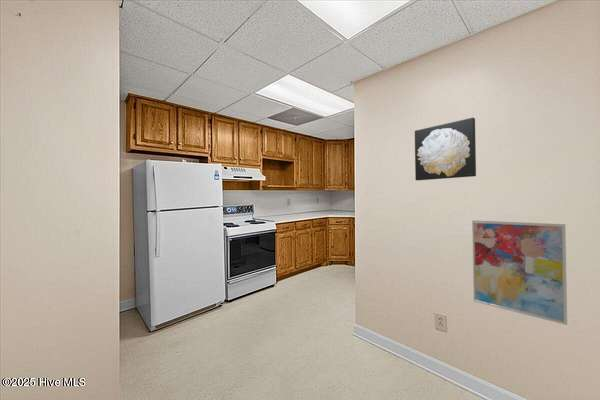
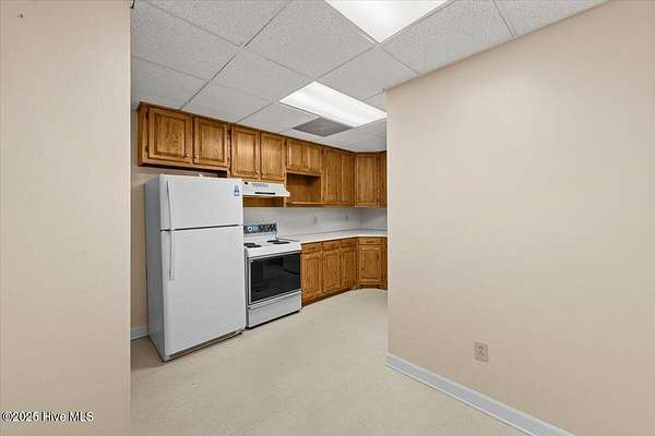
- wall art [471,219,568,326]
- wall art [414,117,477,181]
